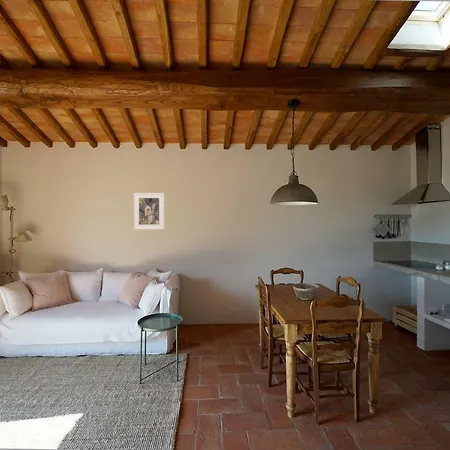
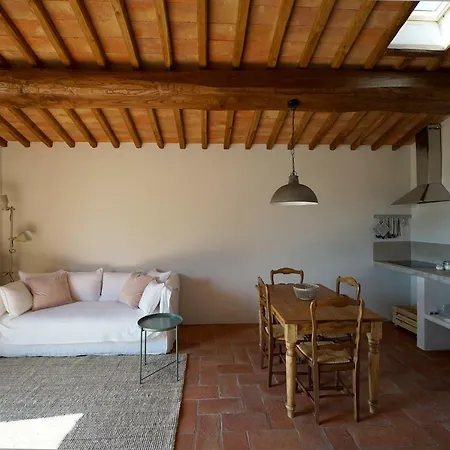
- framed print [133,192,165,231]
